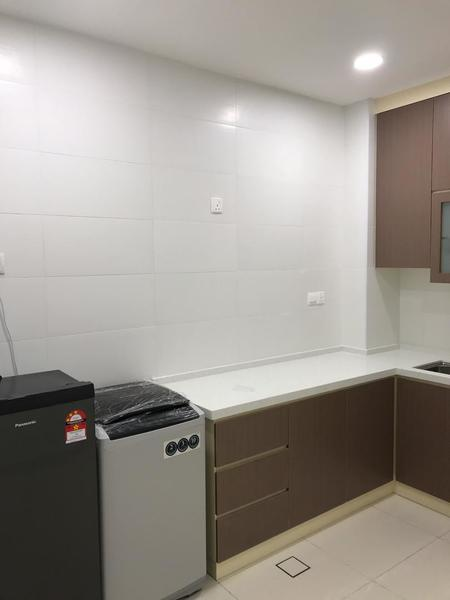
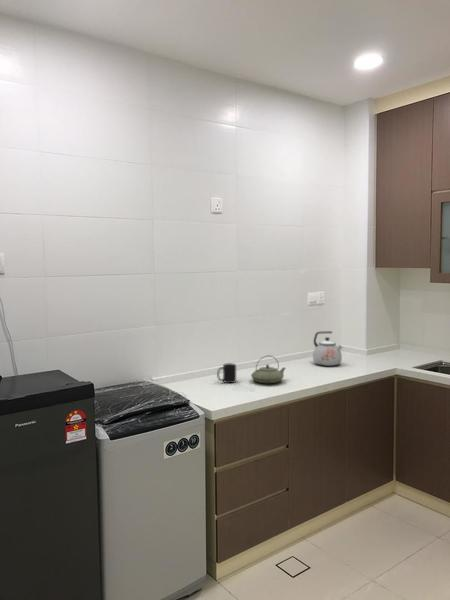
+ teapot [250,355,287,384]
+ mug [216,362,237,384]
+ kettle [312,330,343,367]
